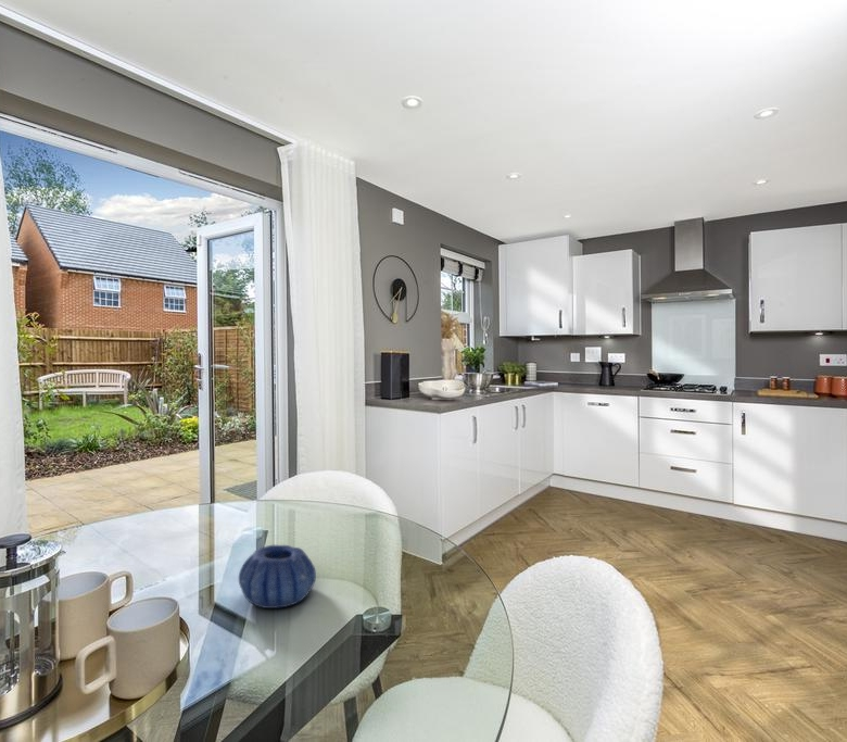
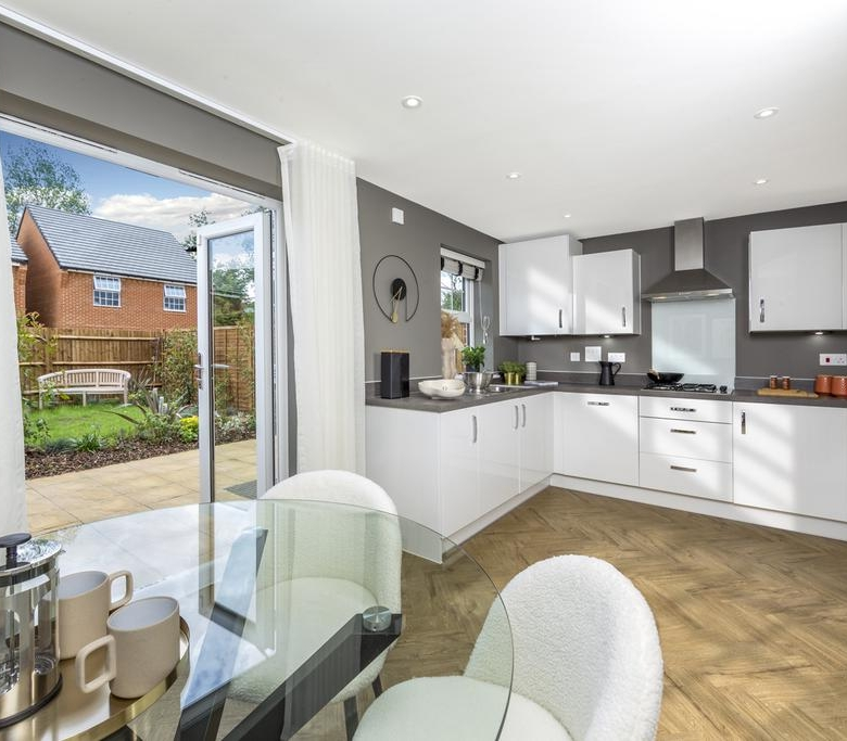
- decorative bowl [238,544,317,609]
